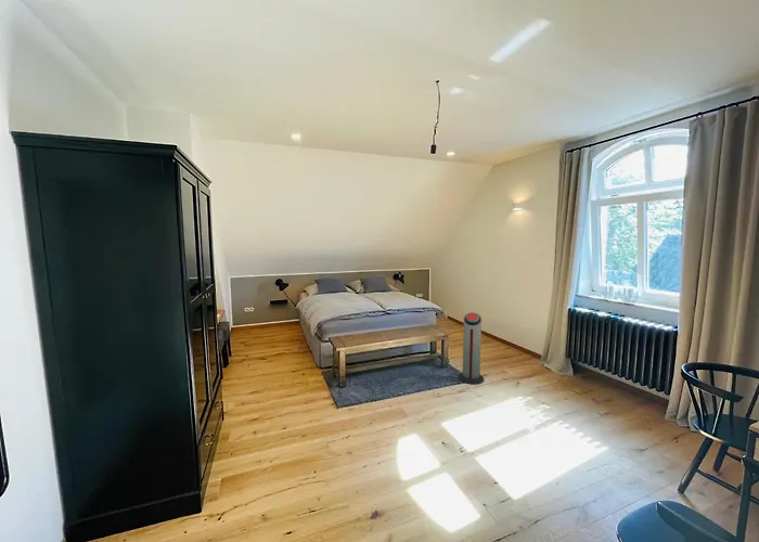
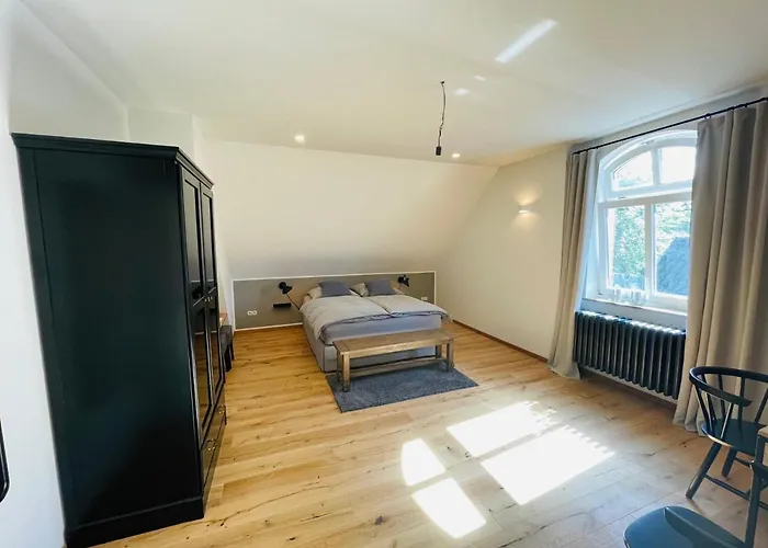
- air purifier [458,311,485,385]
